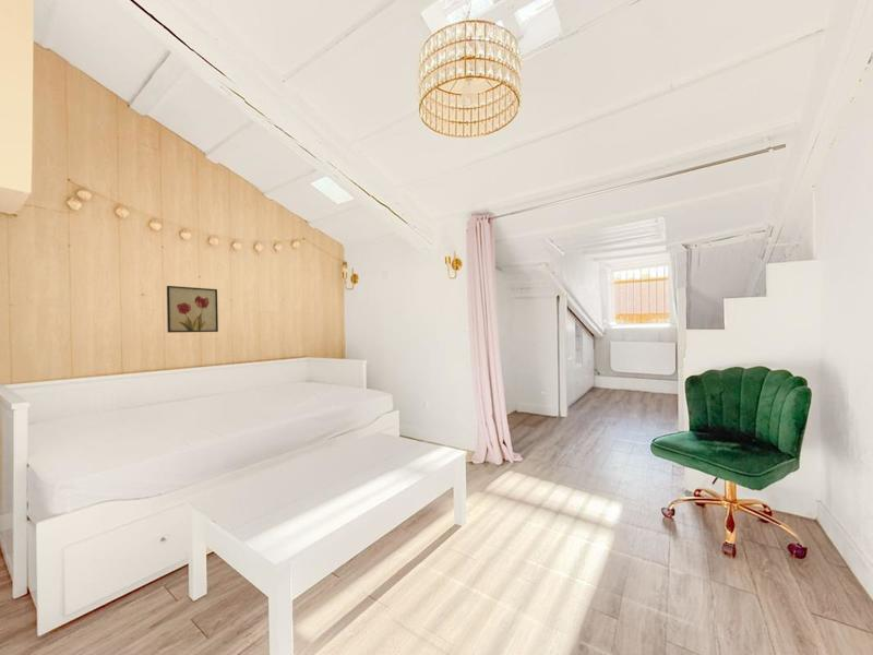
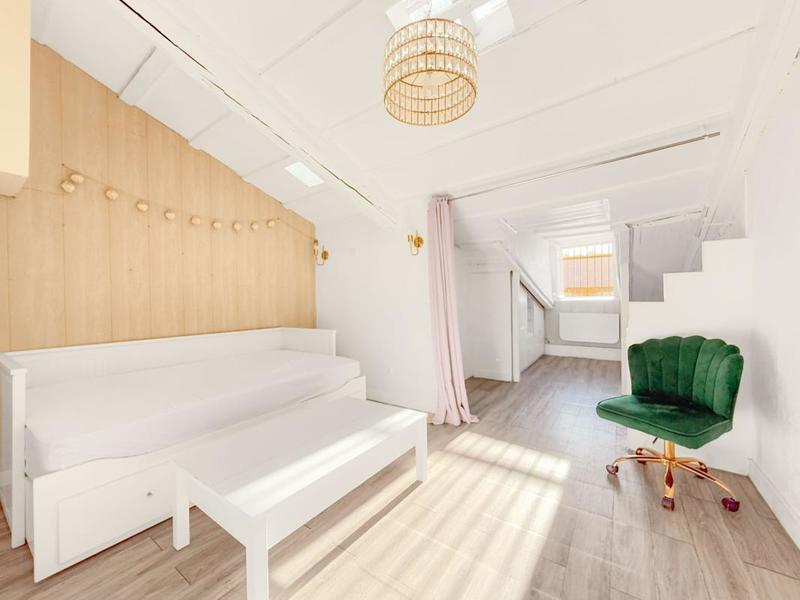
- wall art [166,285,219,334]
